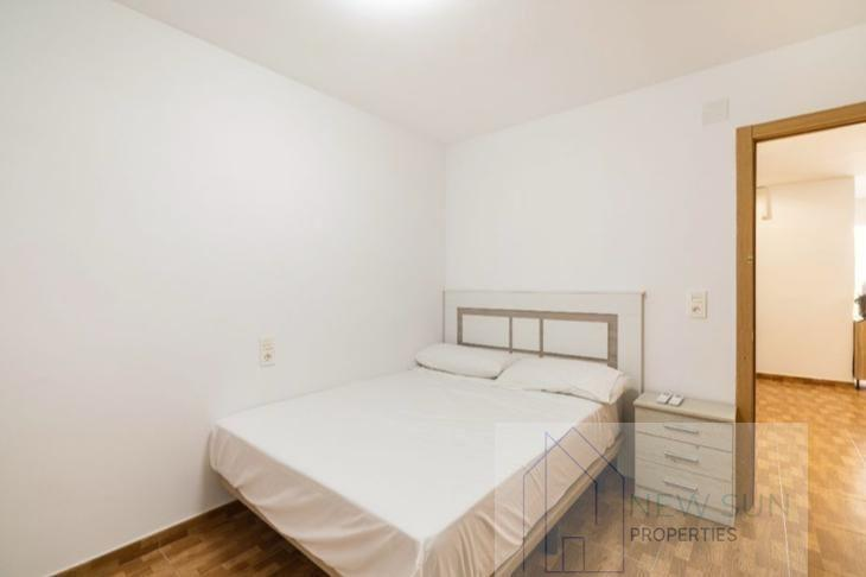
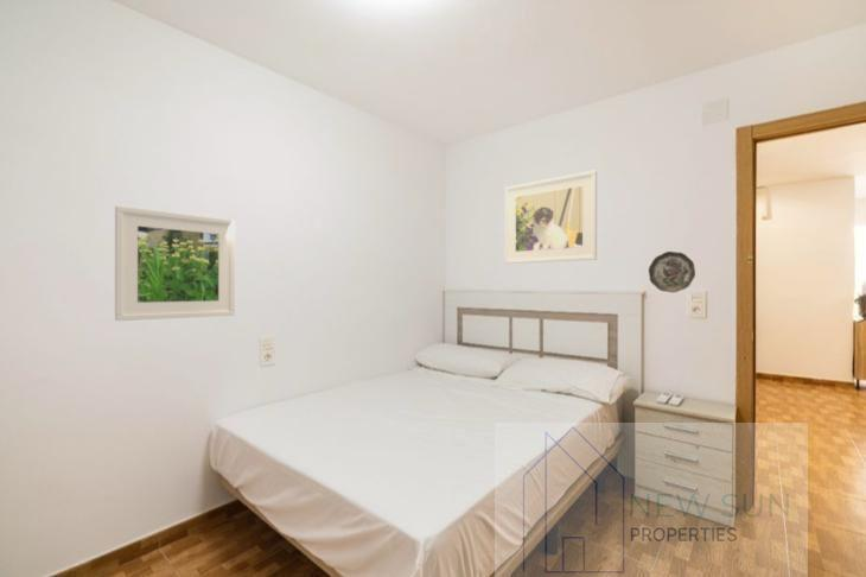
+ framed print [504,170,598,265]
+ decorative plate [648,251,696,293]
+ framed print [114,204,236,322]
